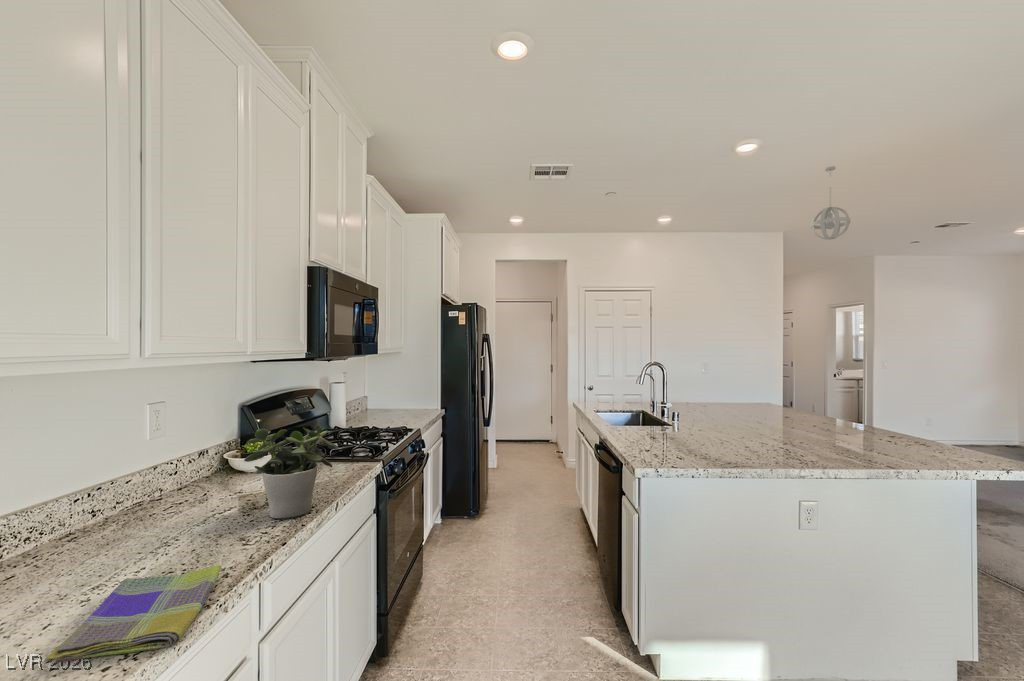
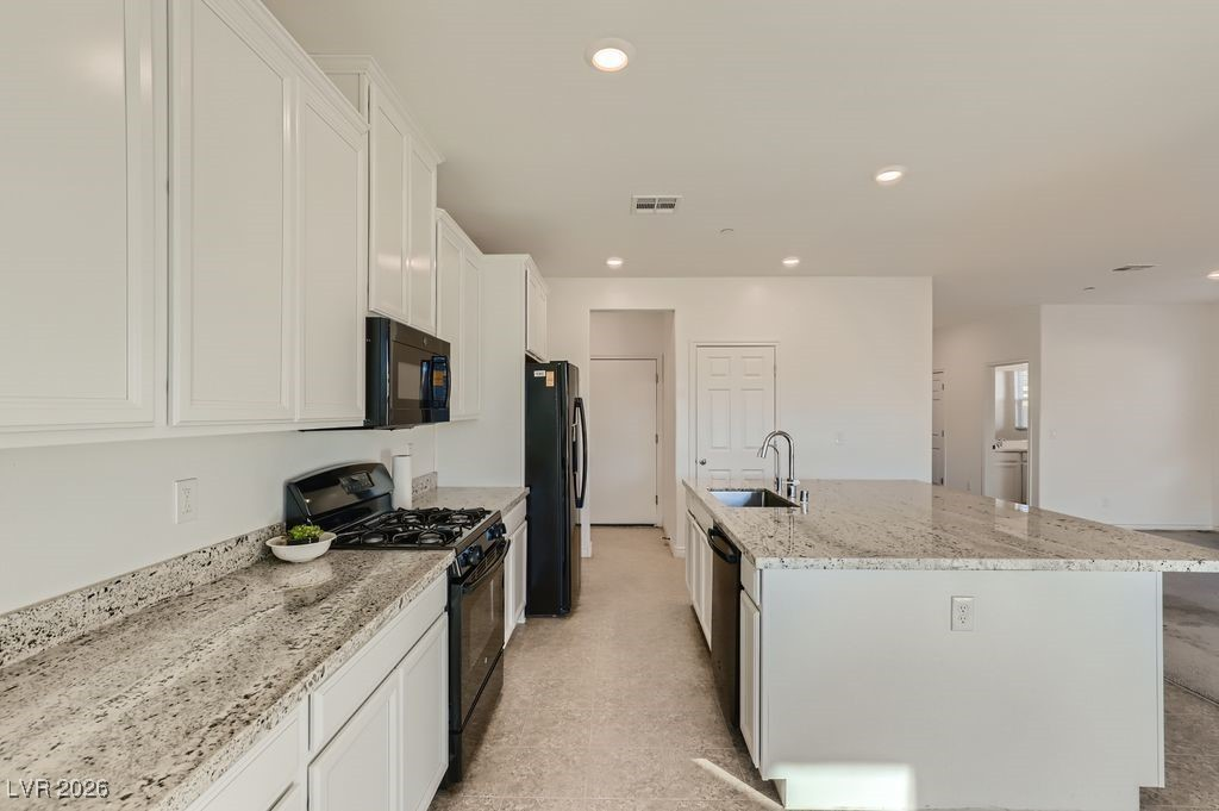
- dish towel [44,564,222,664]
- pendant light [810,165,851,241]
- potted plant [243,424,340,519]
